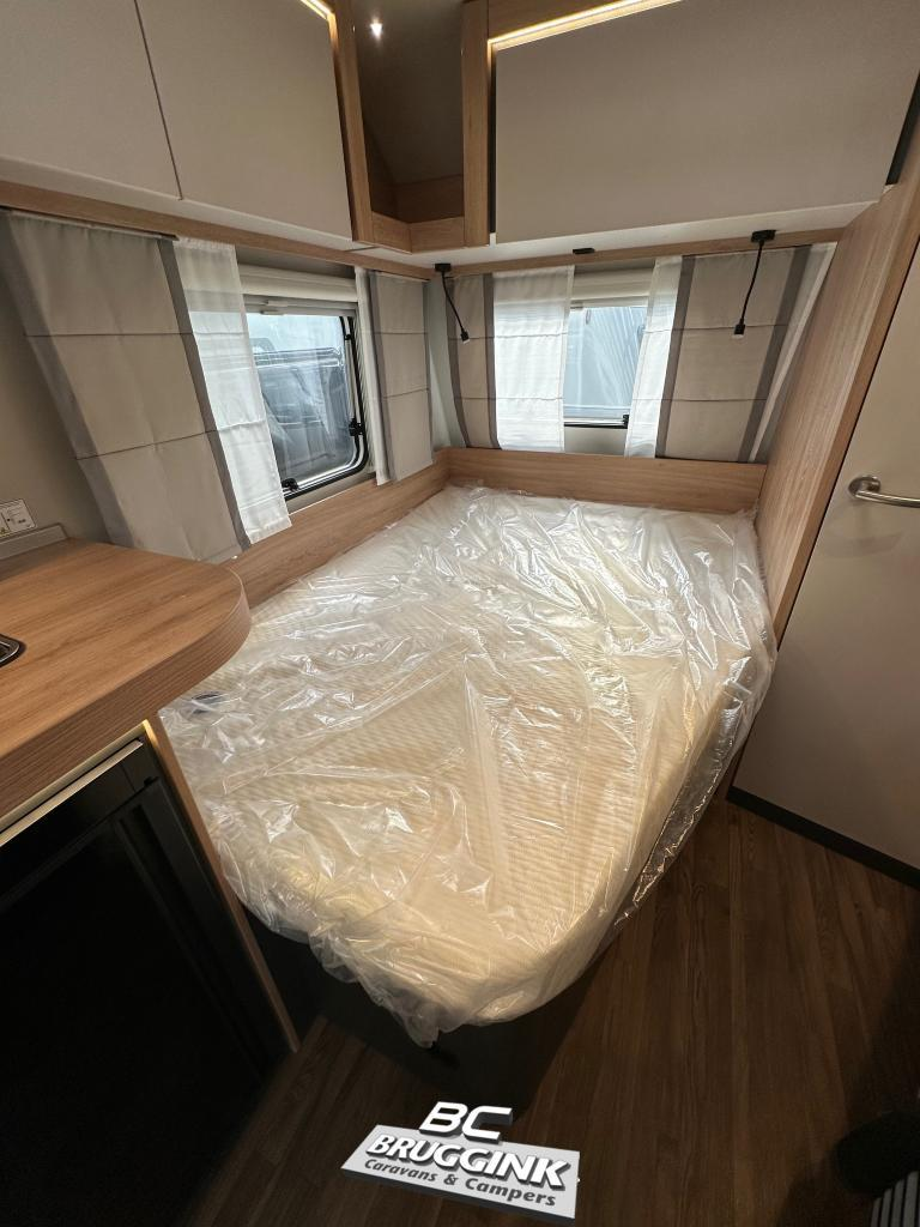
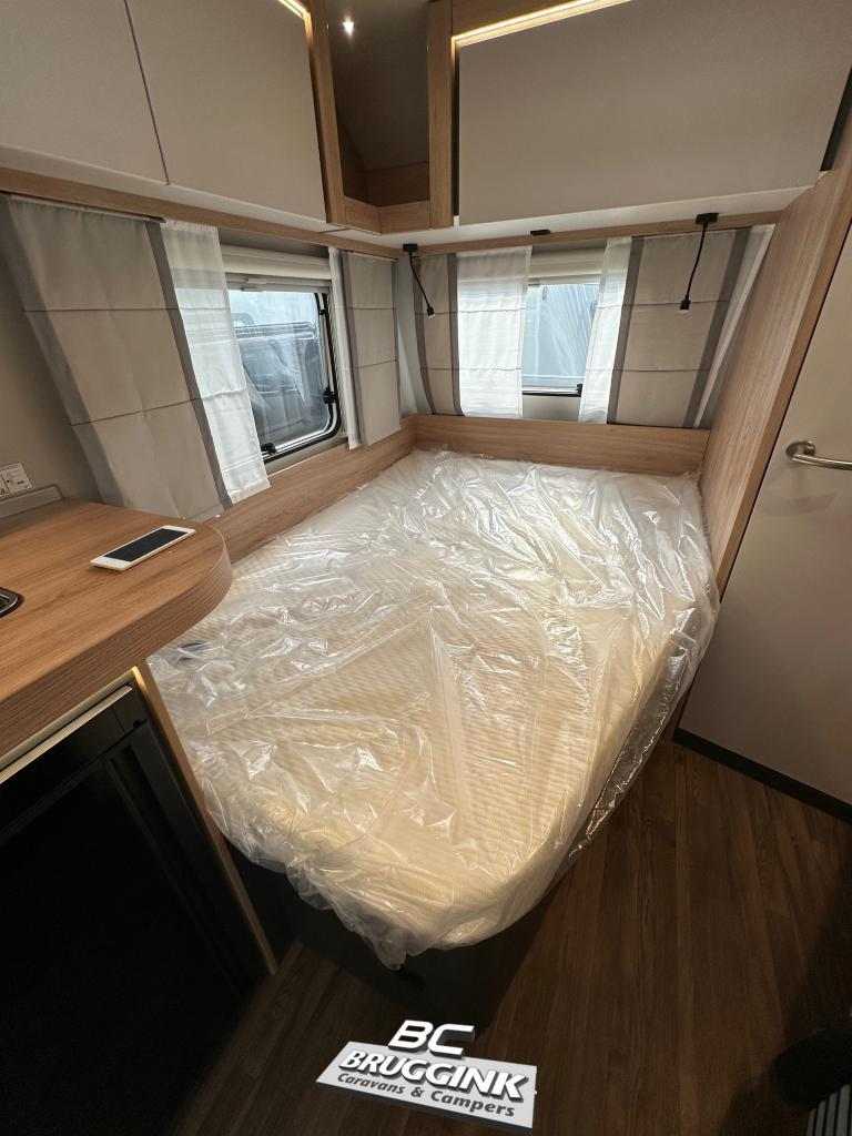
+ cell phone [89,525,196,572]
